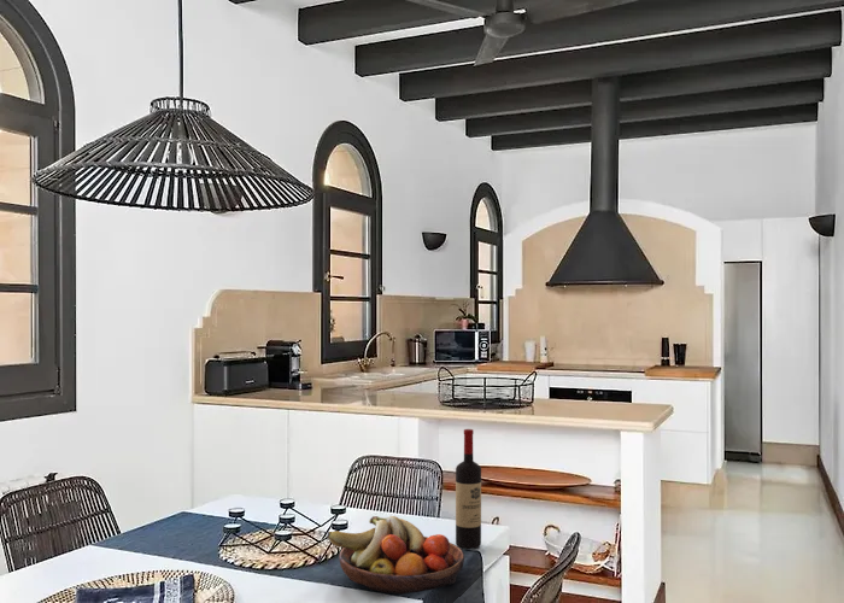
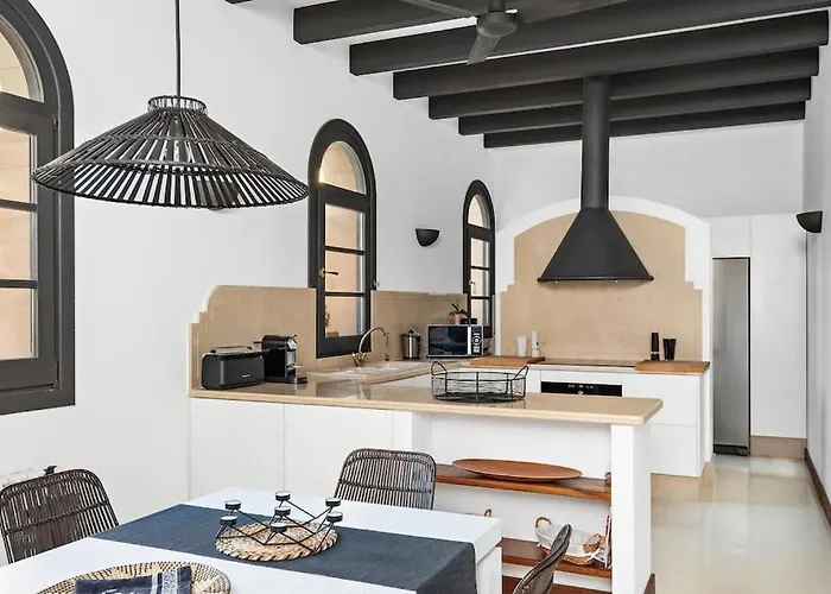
- wine bottle [455,428,482,550]
- fruit bowl [326,515,465,595]
